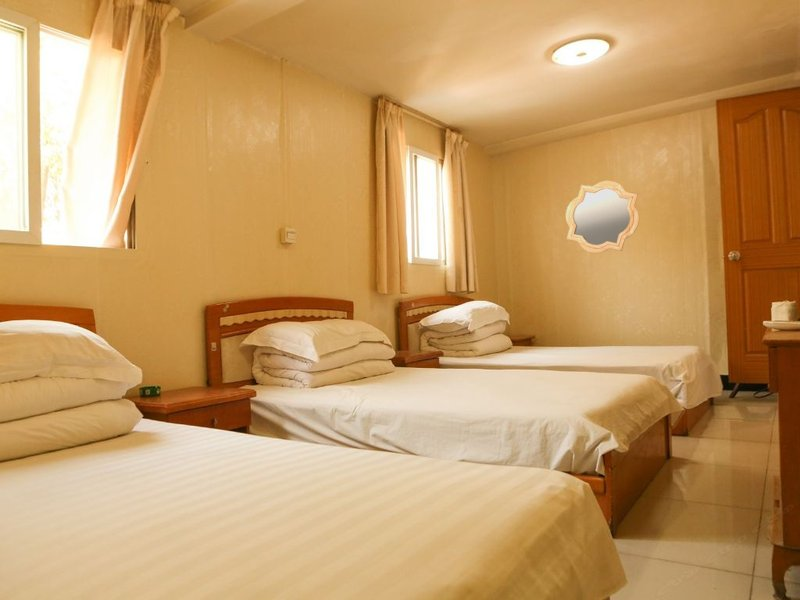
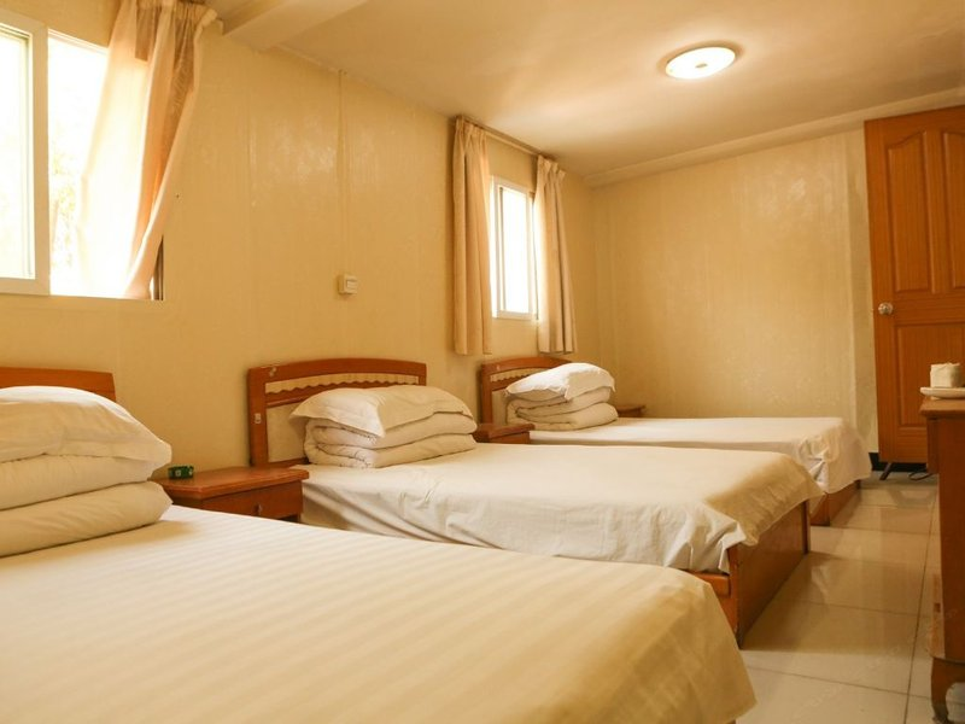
- mirror [565,180,640,254]
